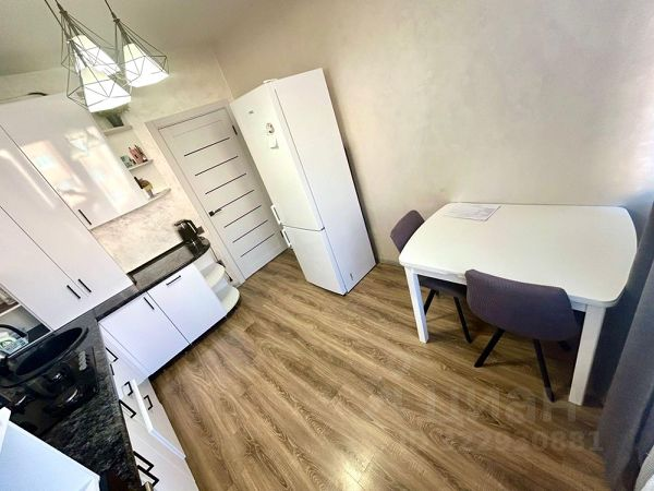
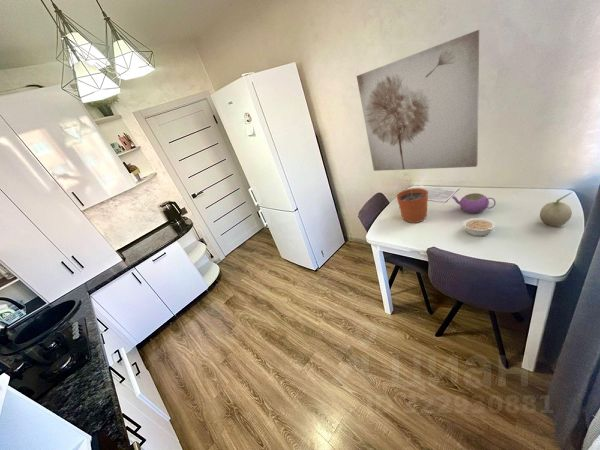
+ legume [462,217,496,237]
+ wall art [356,29,480,172]
+ plant pot [396,179,429,224]
+ teapot [451,192,497,214]
+ fruit [539,191,573,227]
